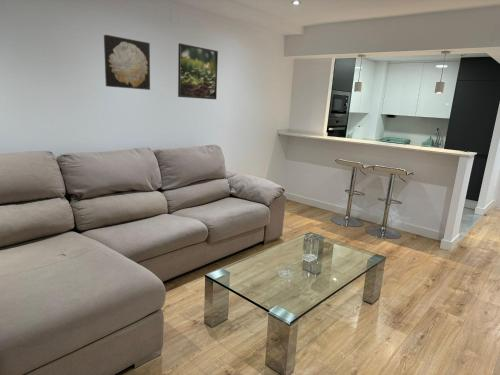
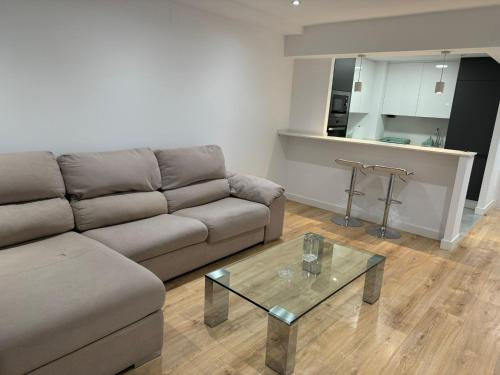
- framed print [177,42,219,100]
- wall art [103,34,151,91]
